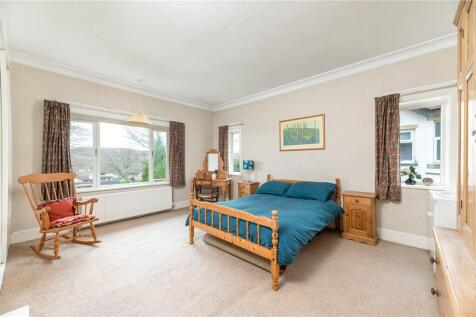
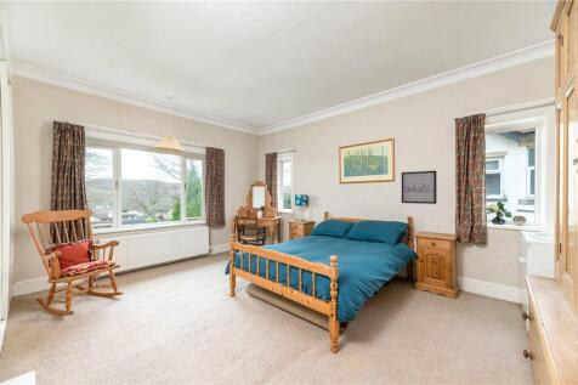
+ wall art [401,170,438,205]
